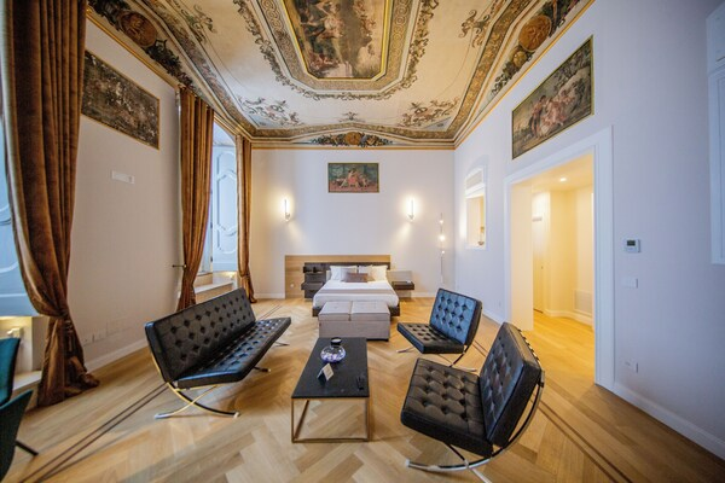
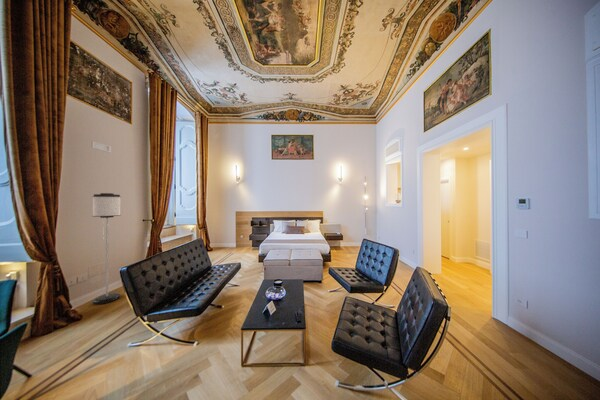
+ floor lamp [91,192,122,306]
